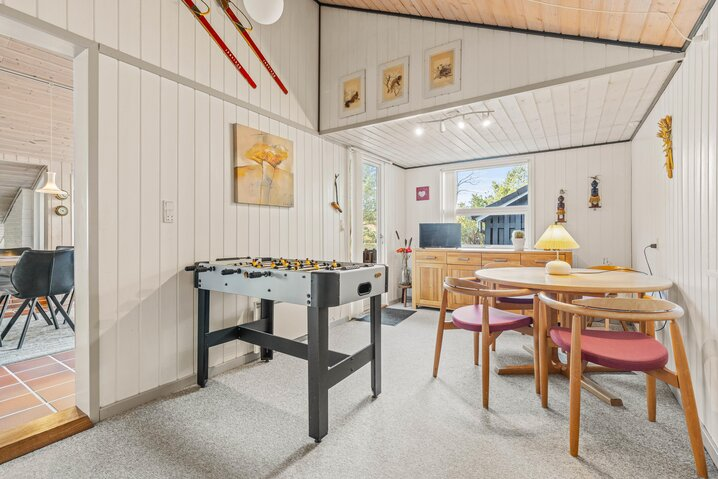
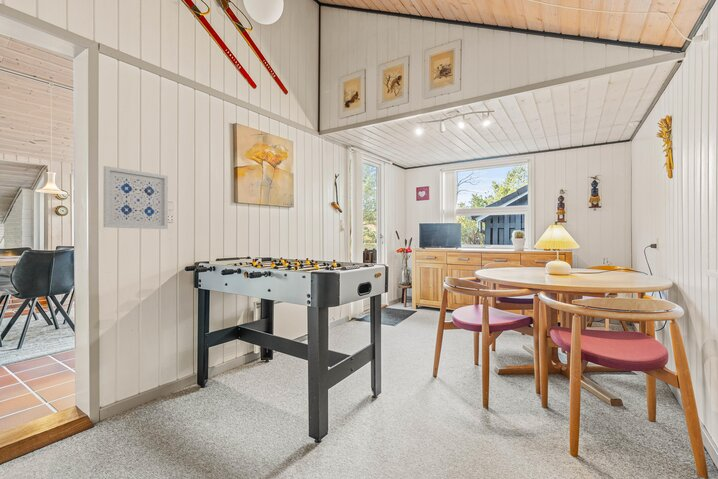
+ wall art [102,165,169,230]
